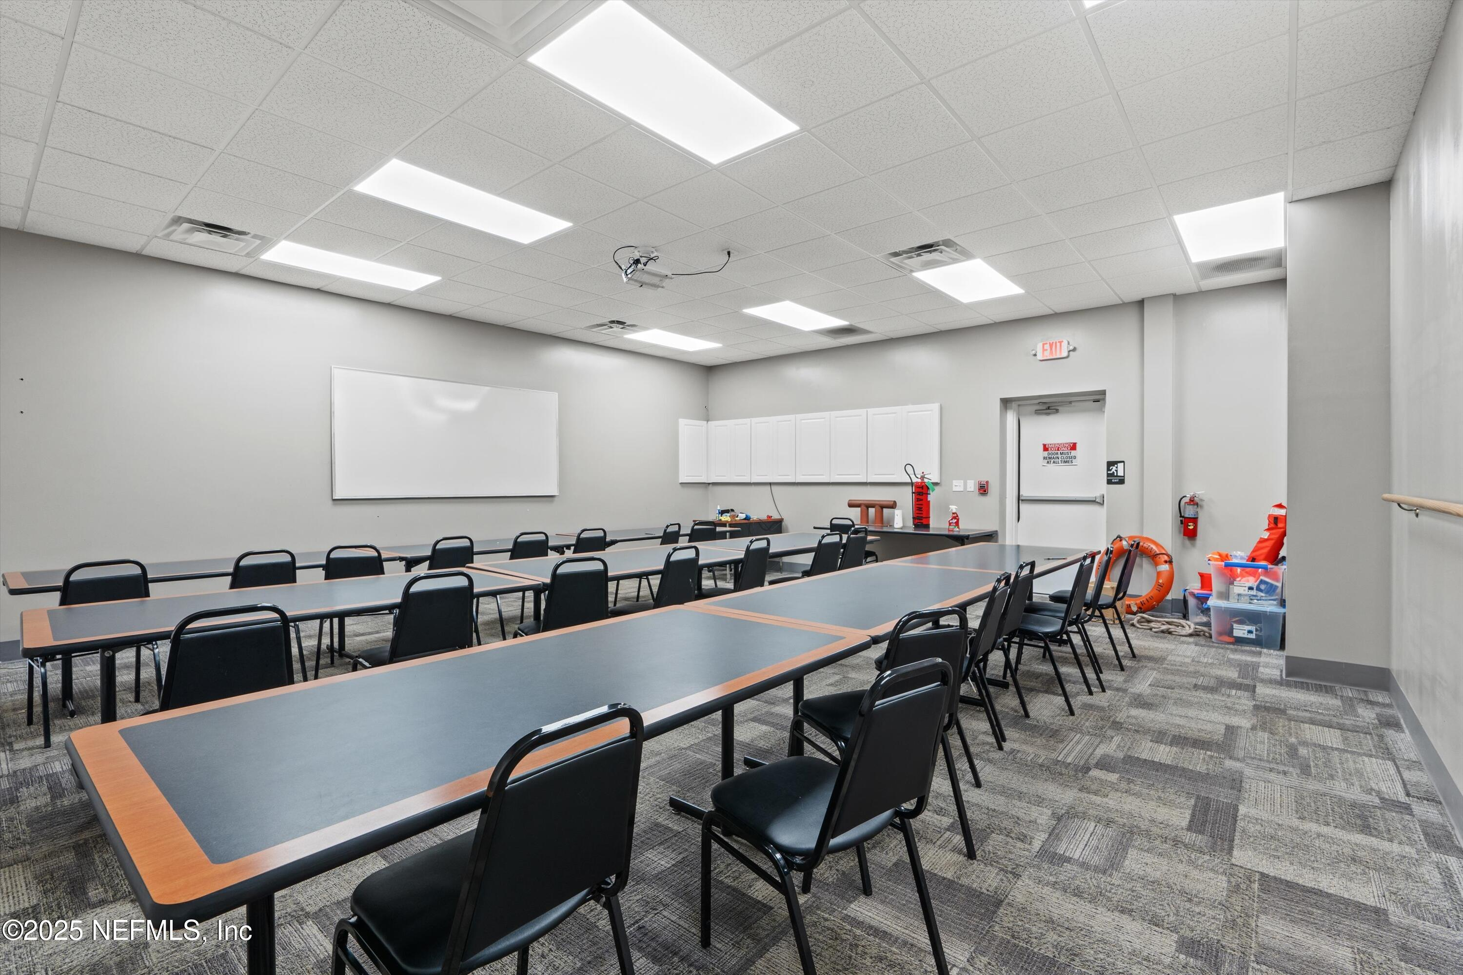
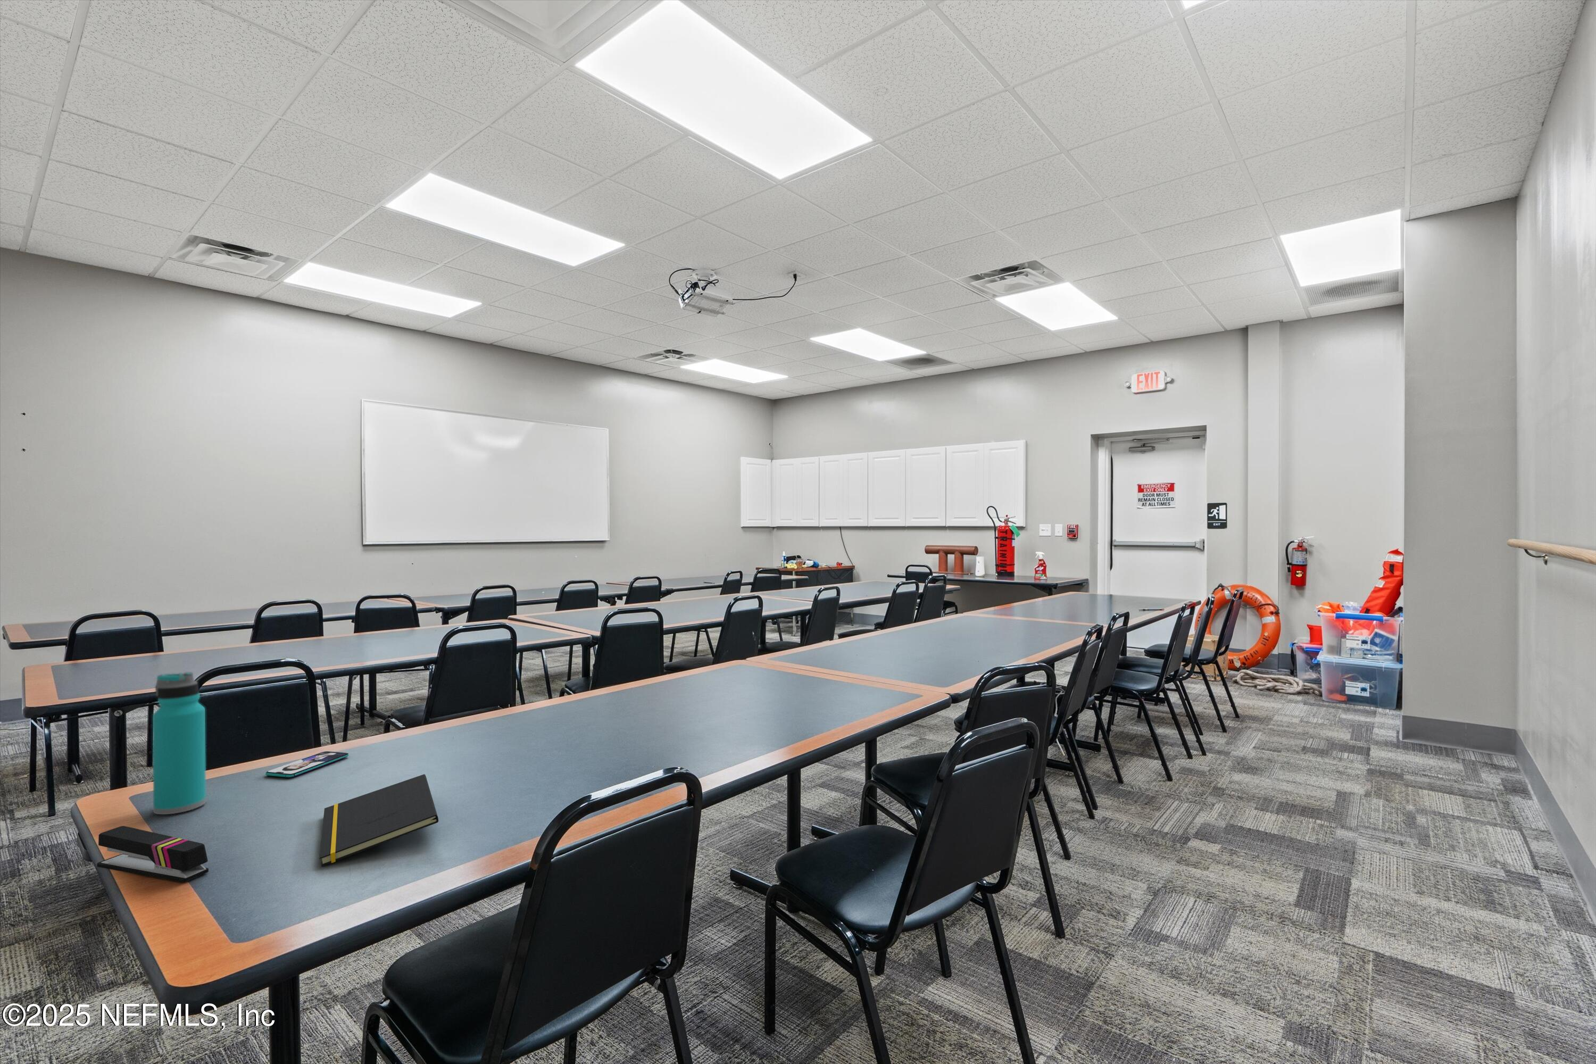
+ stapler [96,825,209,884]
+ water bottle [152,671,207,815]
+ notepad [318,773,439,867]
+ smartphone [265,750,349,778]
